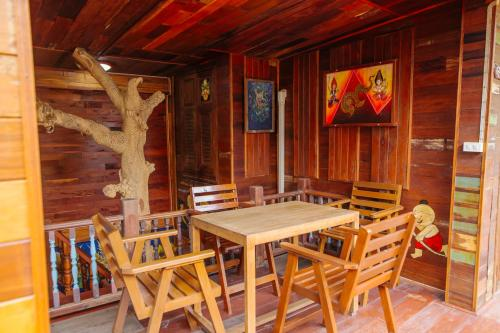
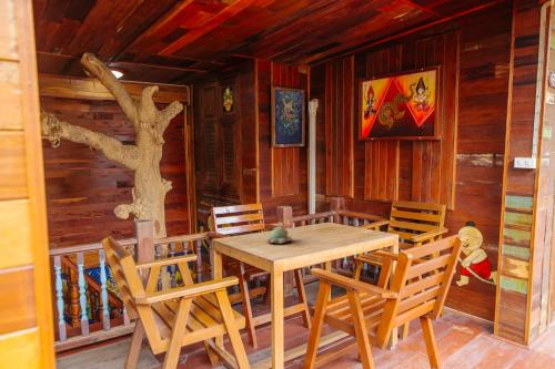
+ candle [265,225,293,245]
